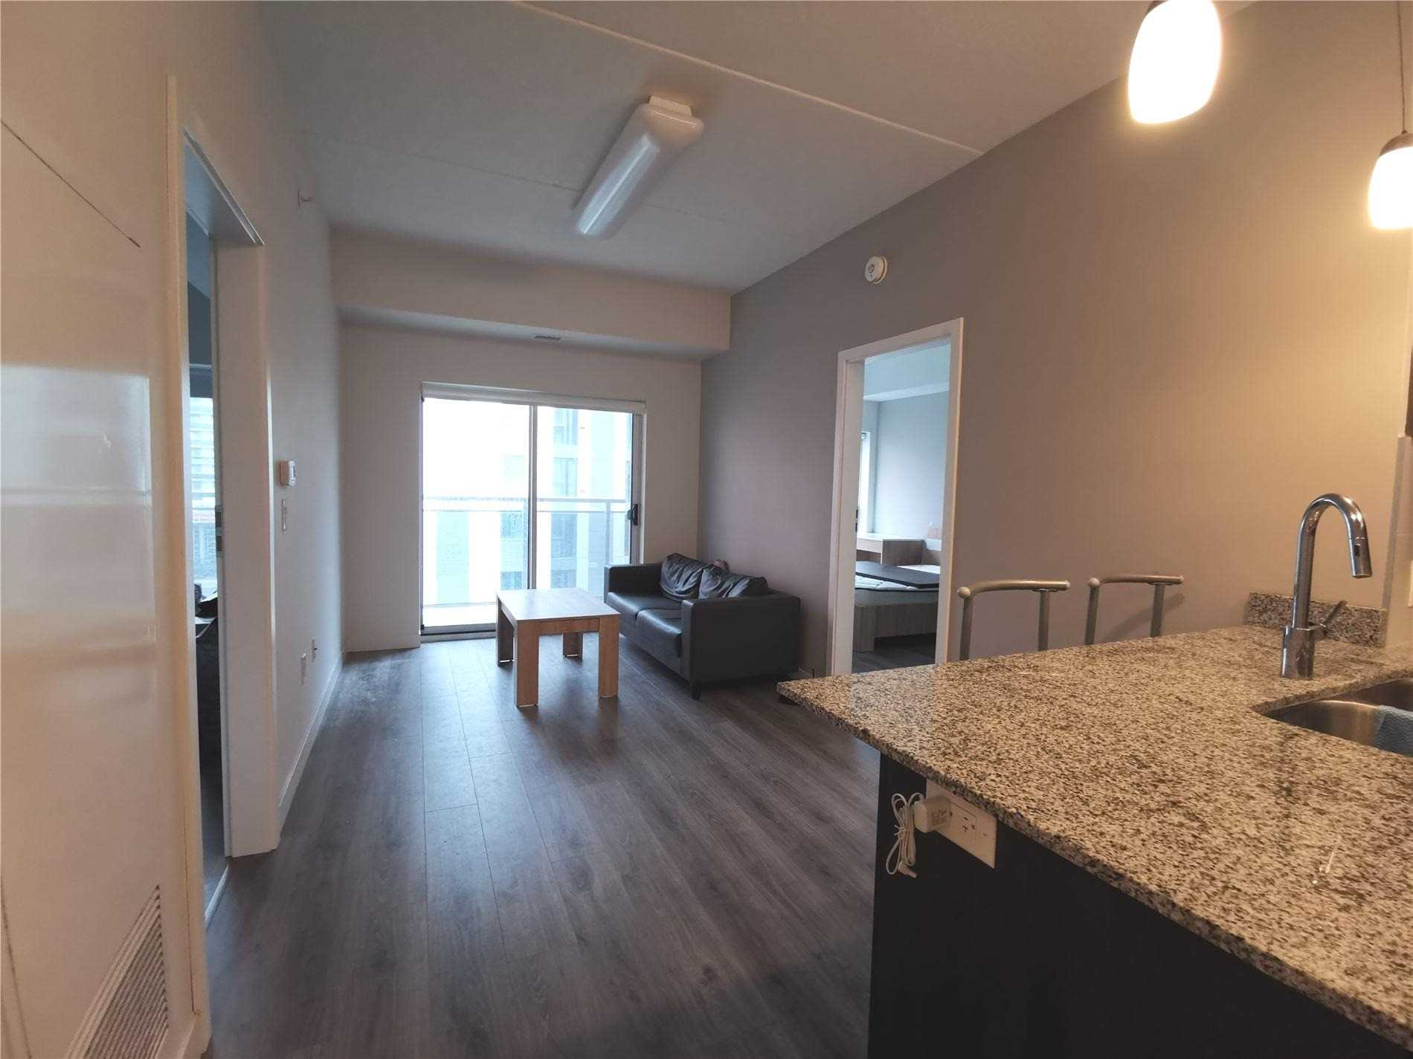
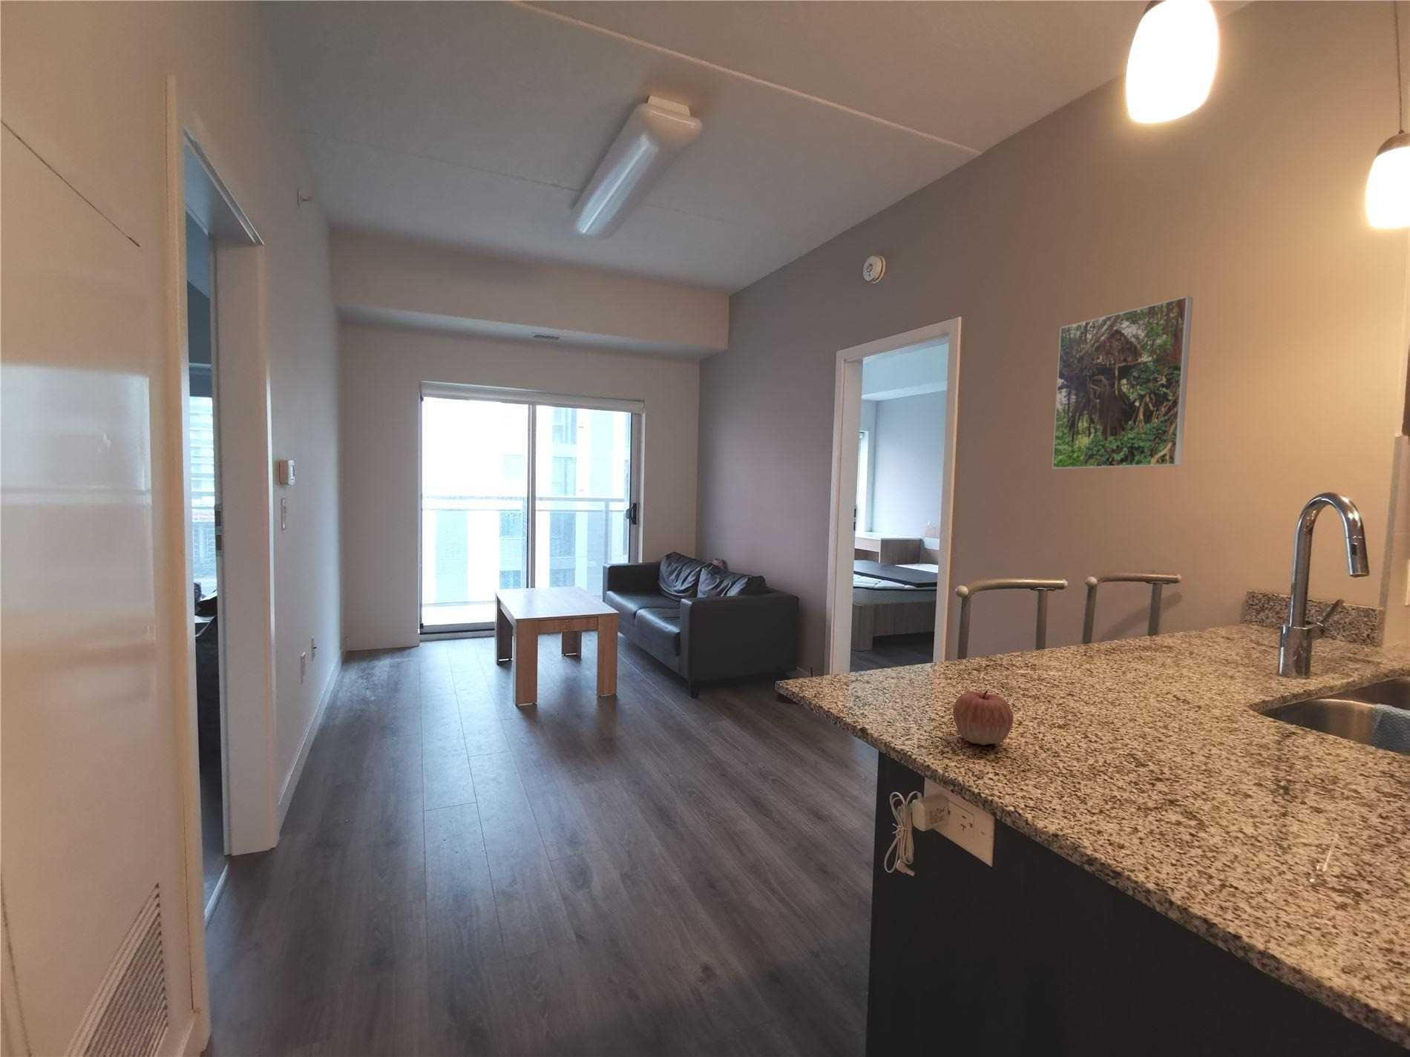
+ apple [953,689,1014,745]
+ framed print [1051,295,1194,470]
